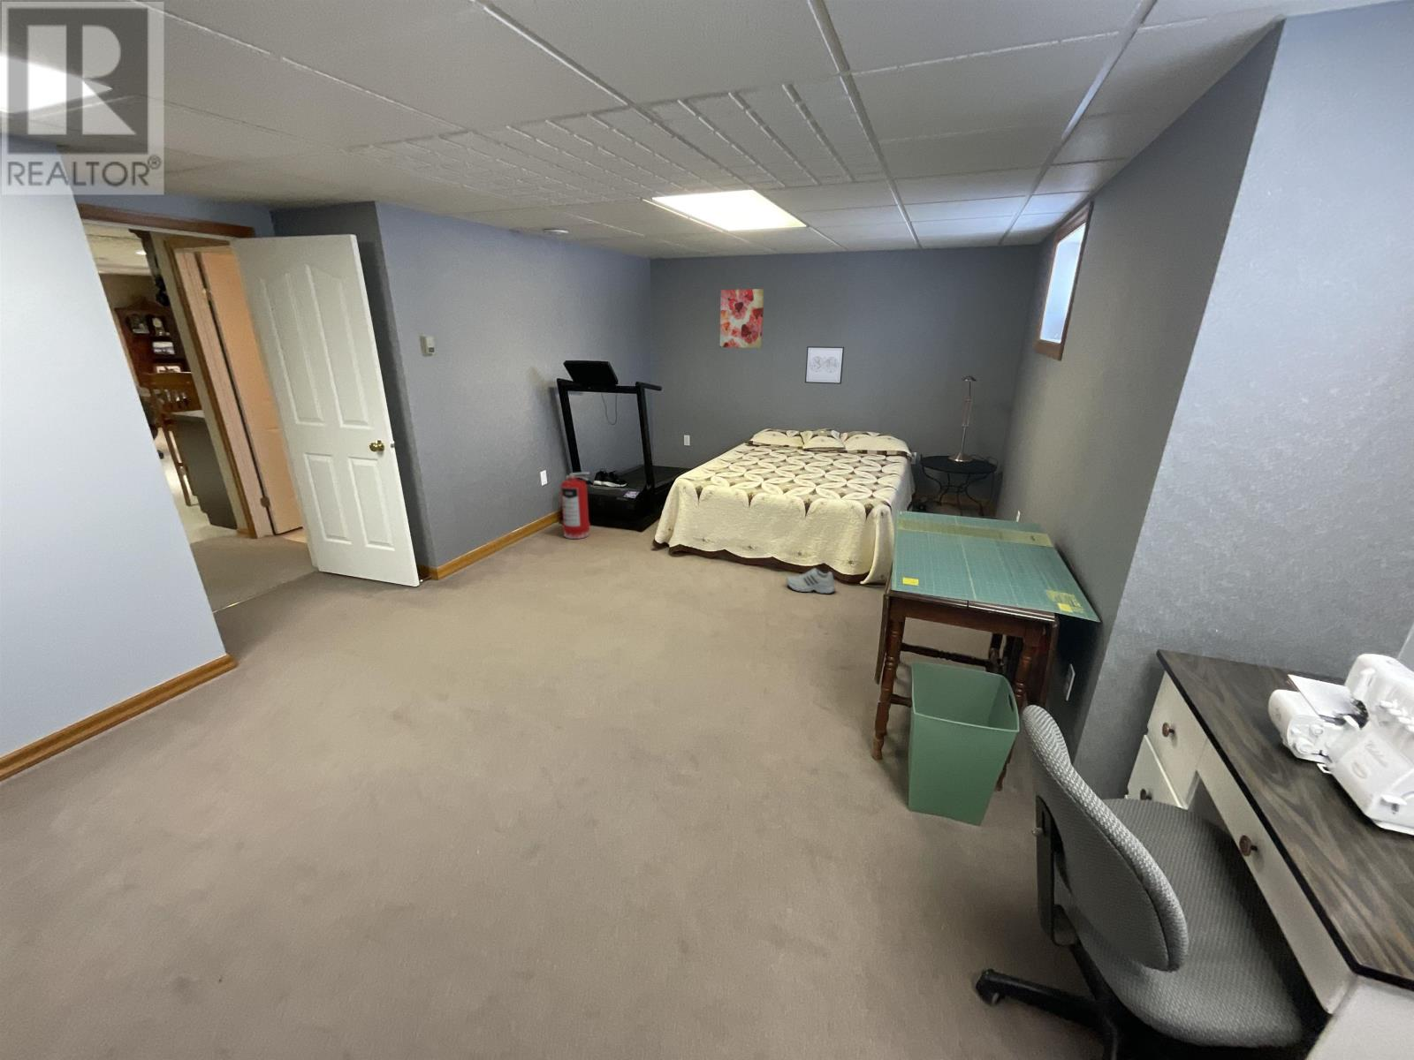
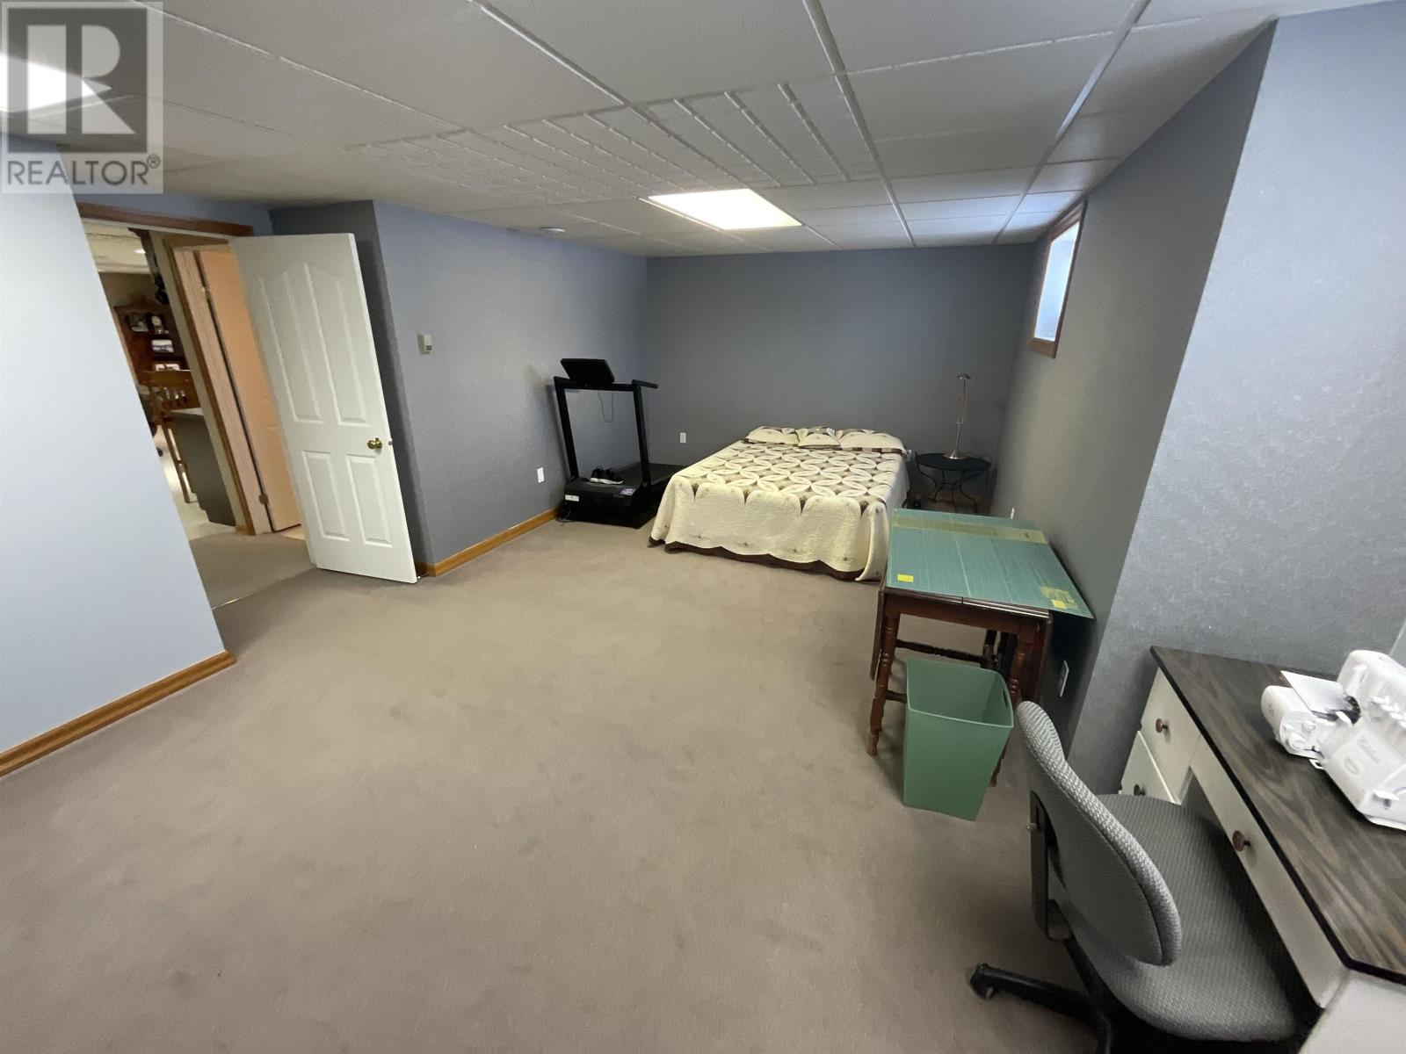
- fire extinguisher [559,471,591,540]
- wall art [804,345,845,385]
- wall art [719,288,765,349]
- shoe [786,567,836,595]
